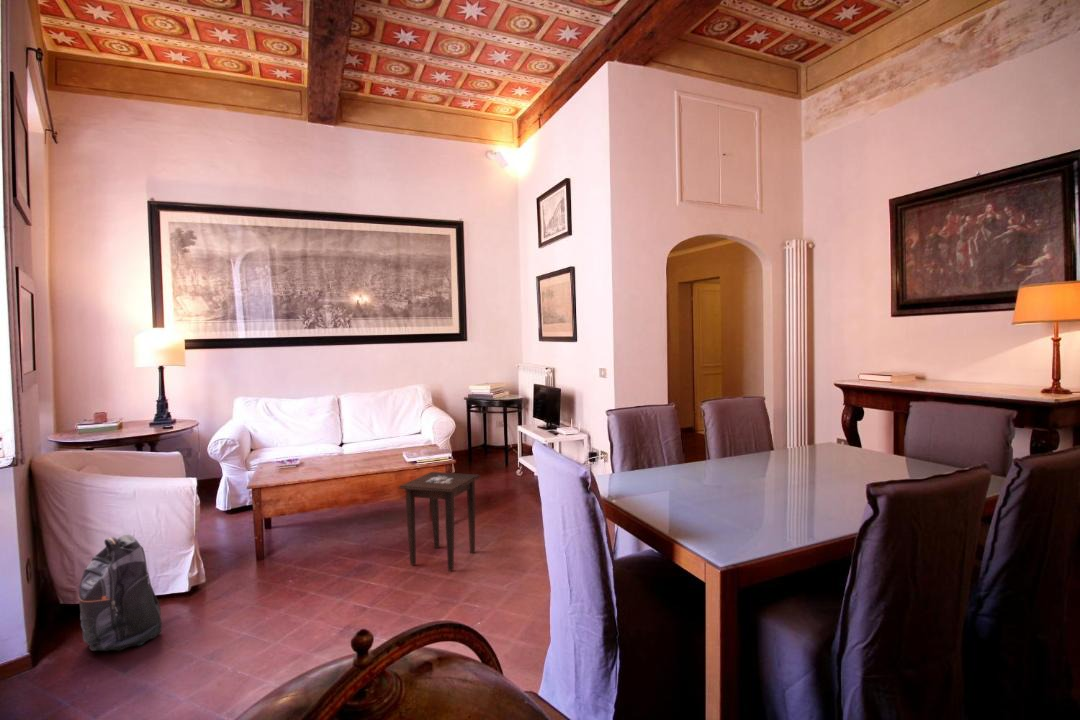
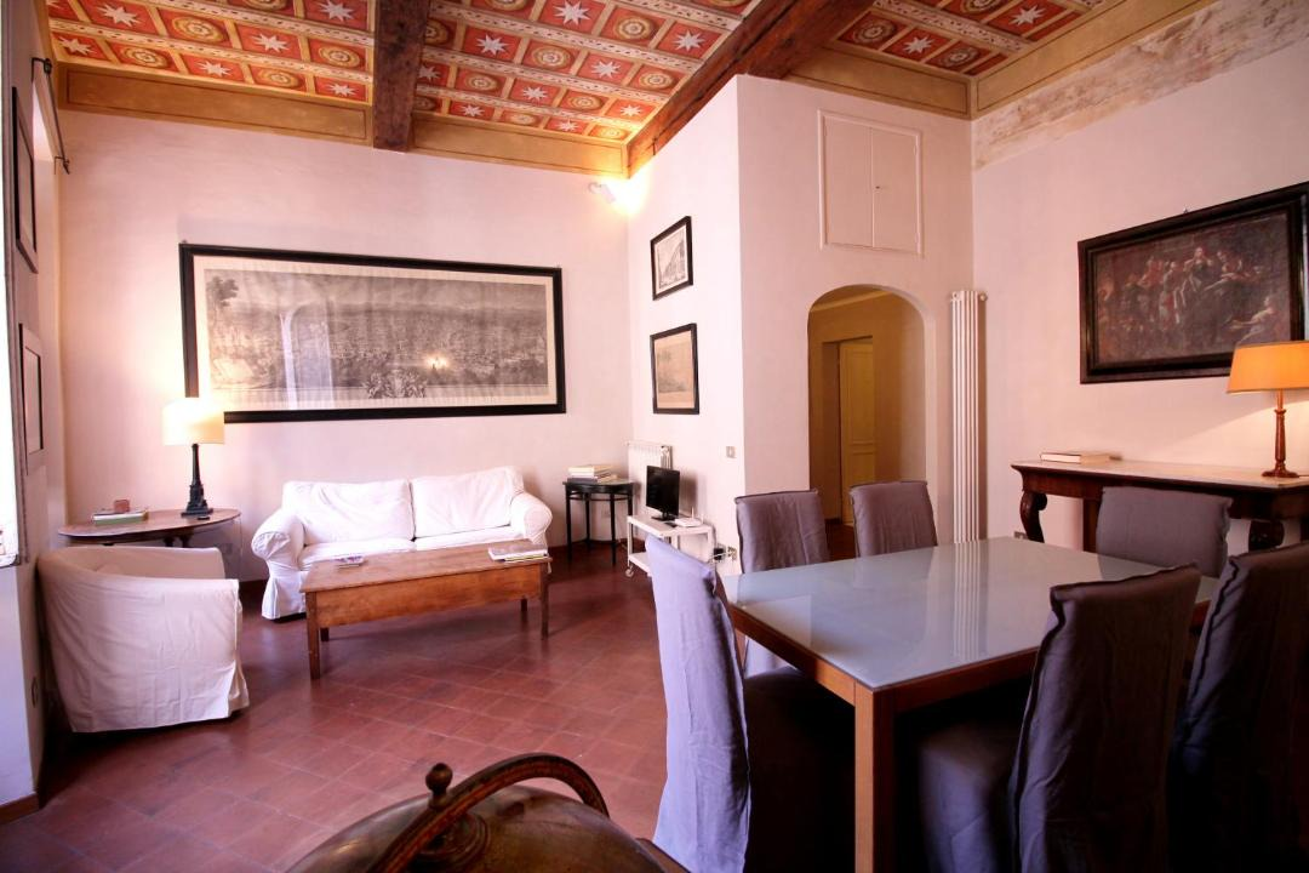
- backpack [78,534,163,652]
- side table [397,471,482,572]
